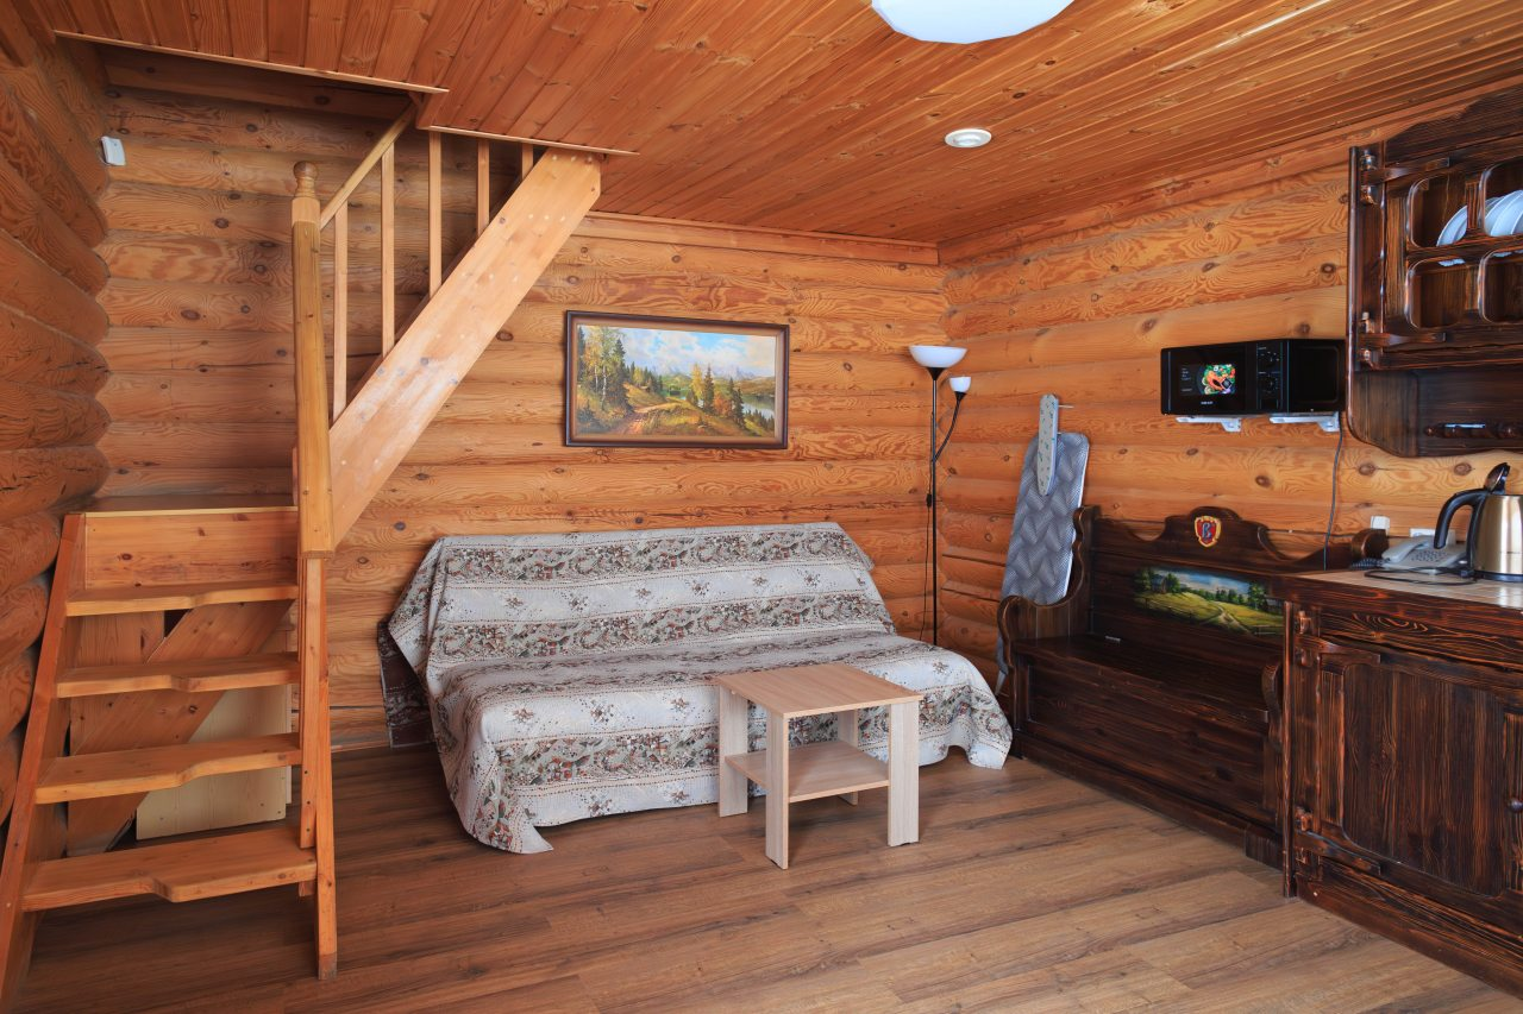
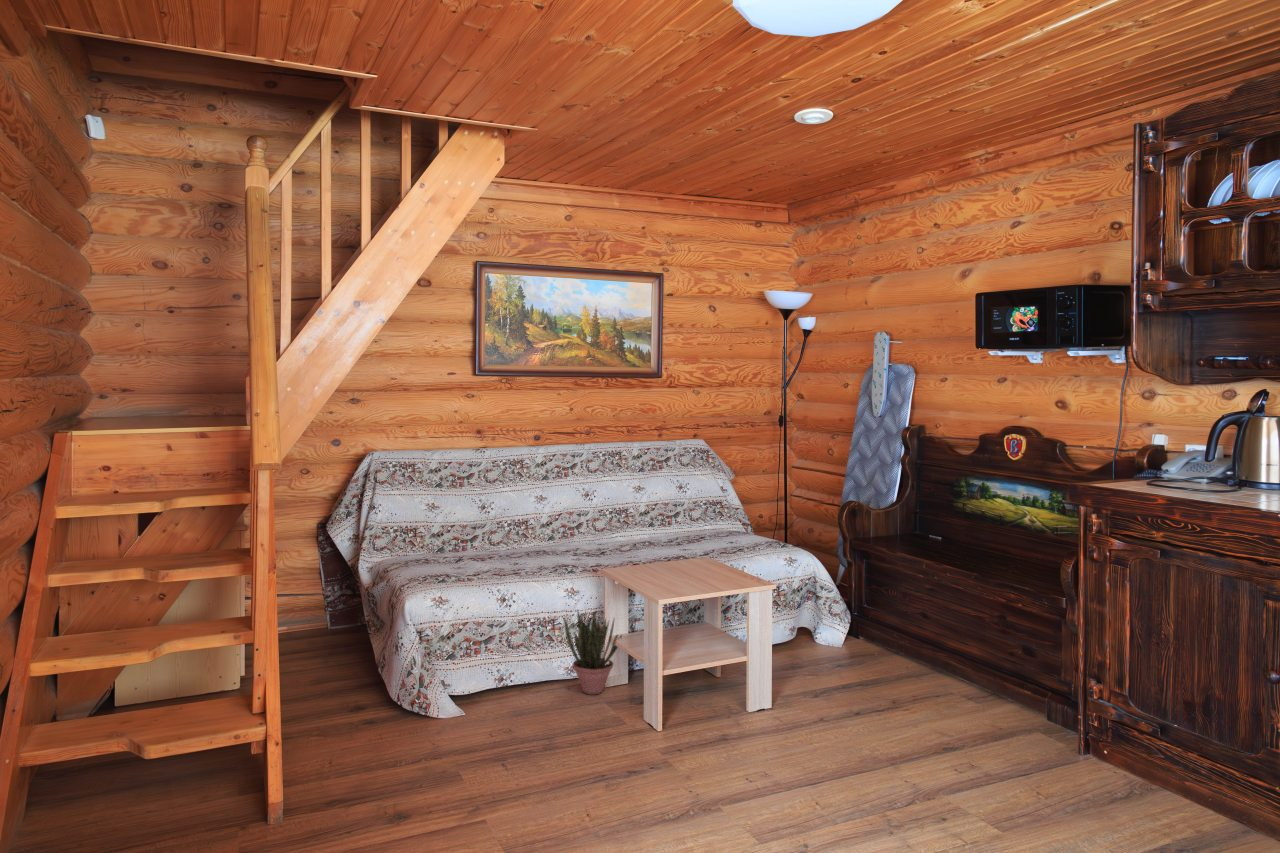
+ potted plant [563,608,623,696]
